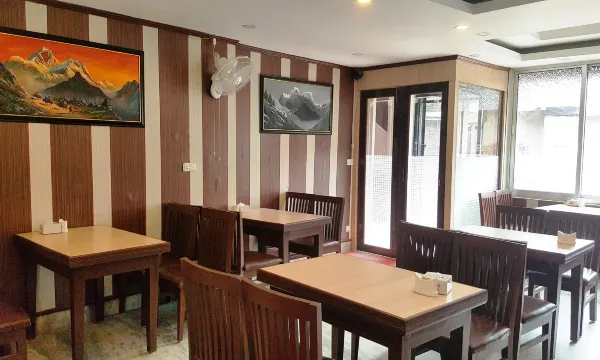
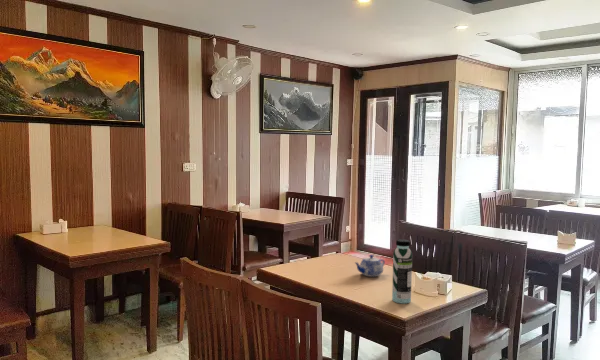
+ water bottle [391,239,413,305]
+ teapot [354,254,386,278]
